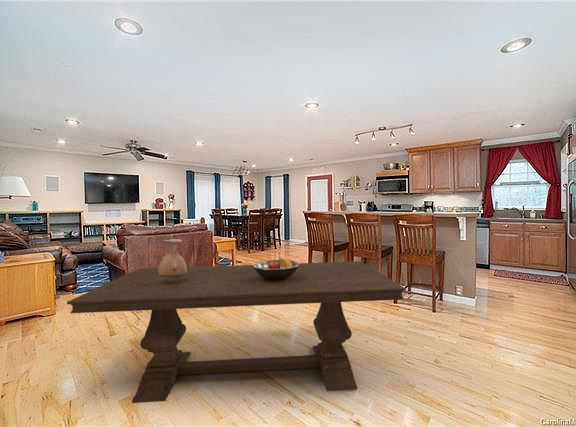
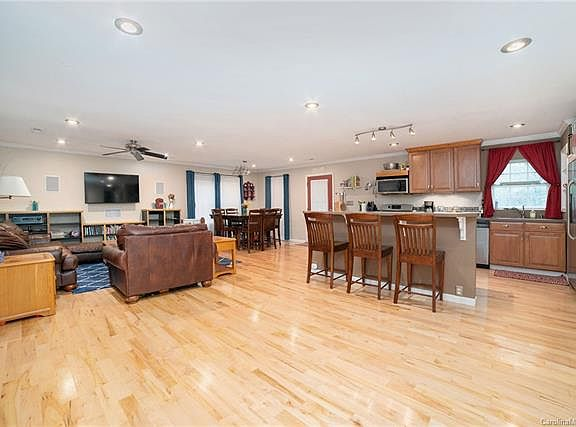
- dining table [66,260,407,404]
- vase [158,238,188,282]
- fruit bowl [253,257,299,280]
